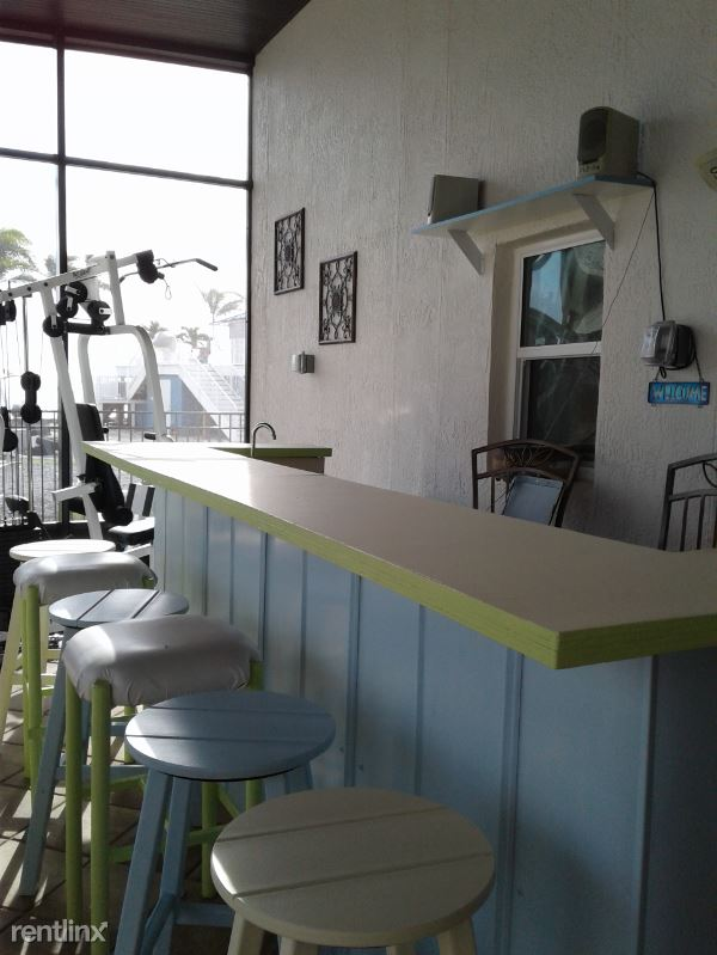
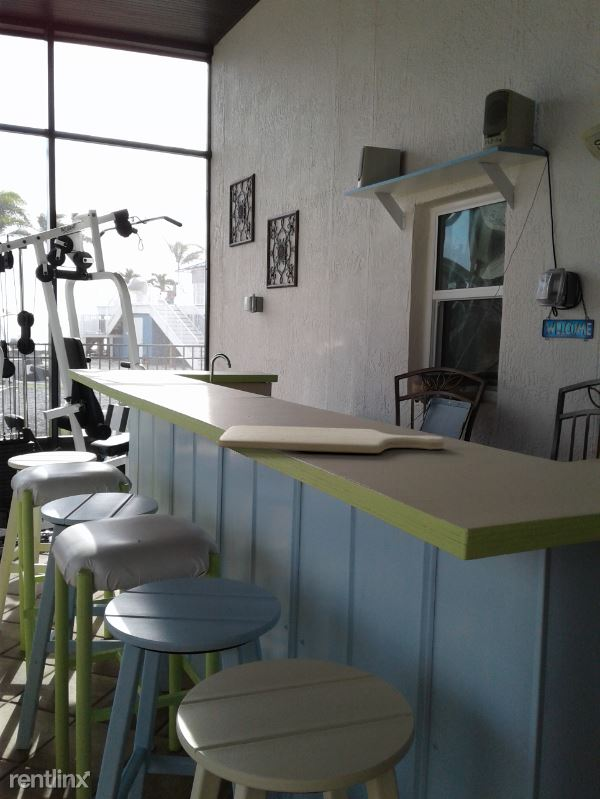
+ chopping board [218,425,445,454]
